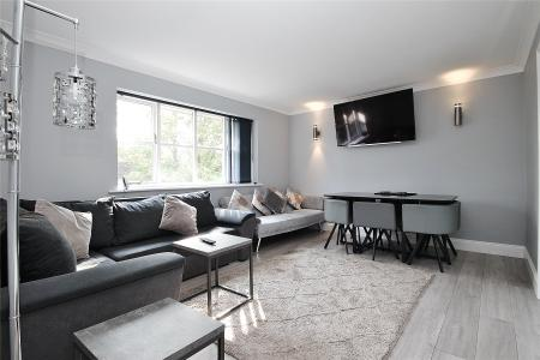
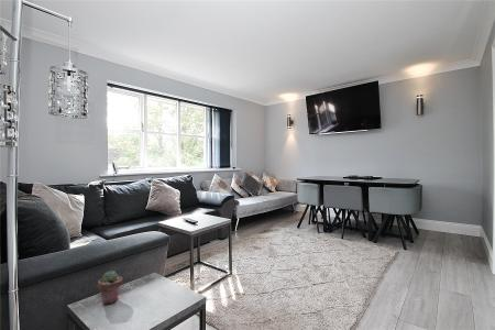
+ potted succulent [97,270,124,305]
